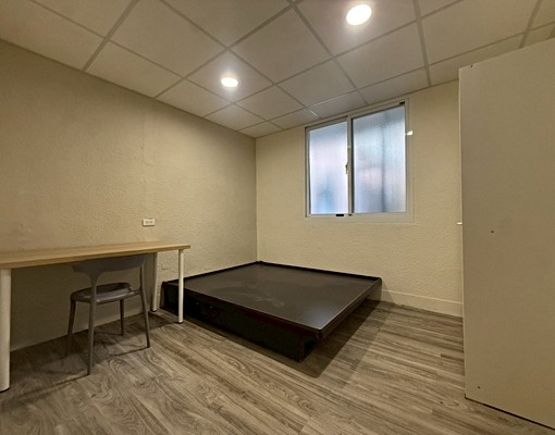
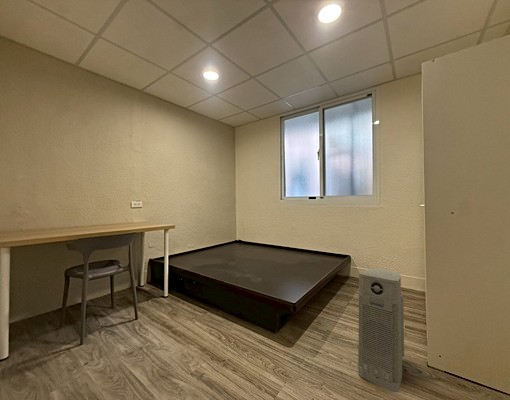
+ air purifier [357,268,405,393]
